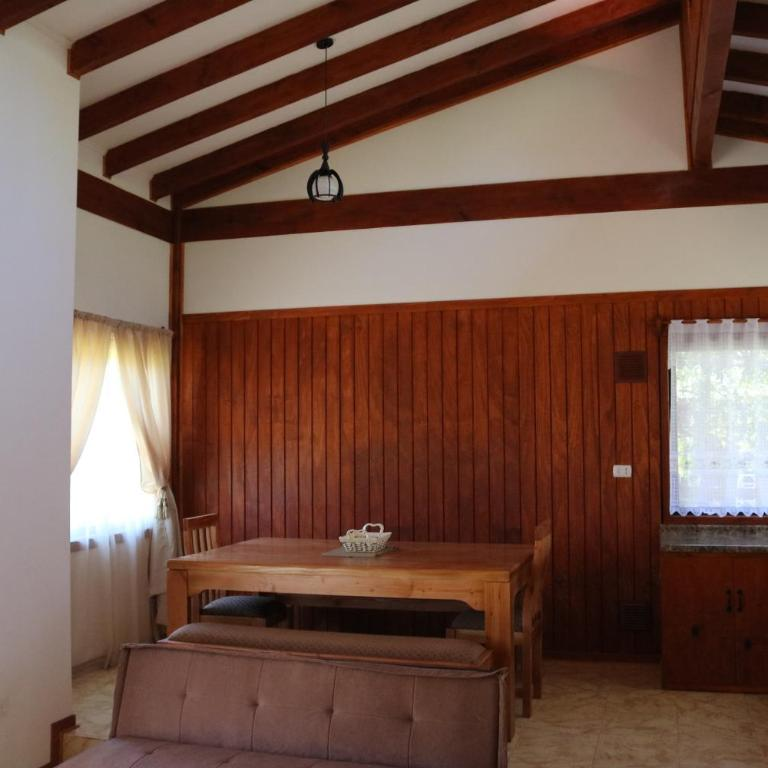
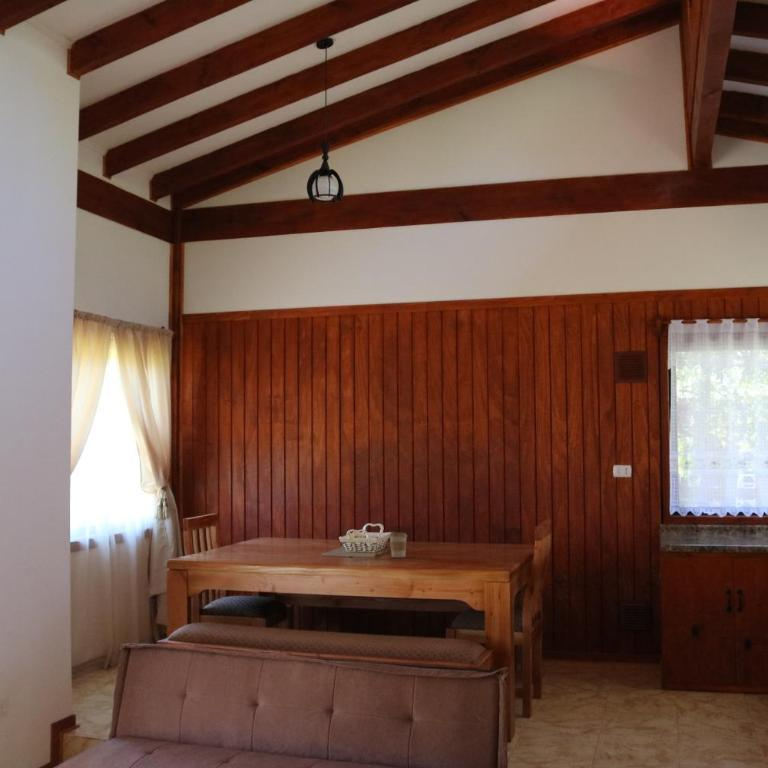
+ coffee cup [388,531,408,559]
